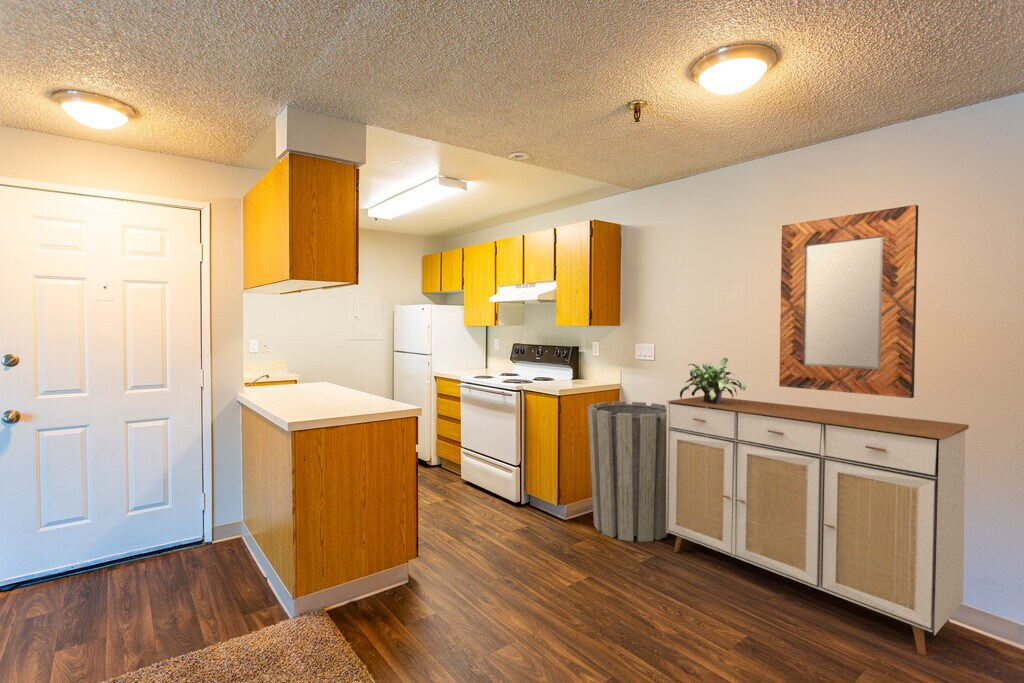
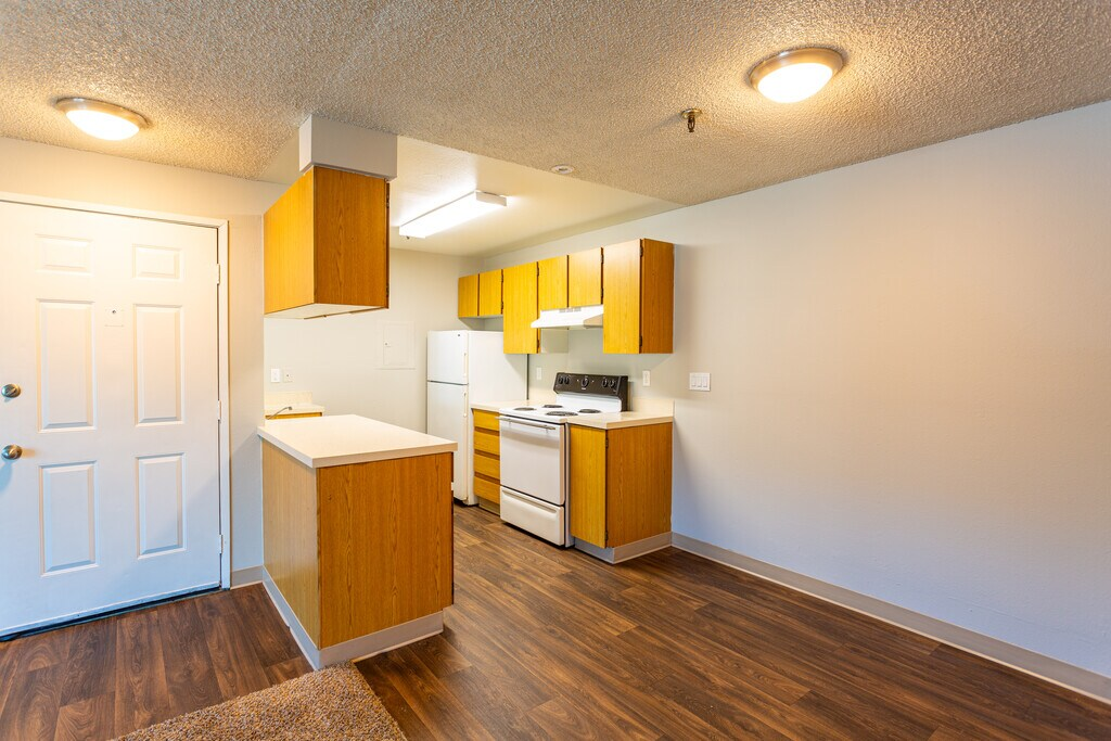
- home mirror [778,204,919,399]
- potted plant [679,357,747,403]
- sideboard [666,395,970,656]
- trash can [587,401,670,543]
